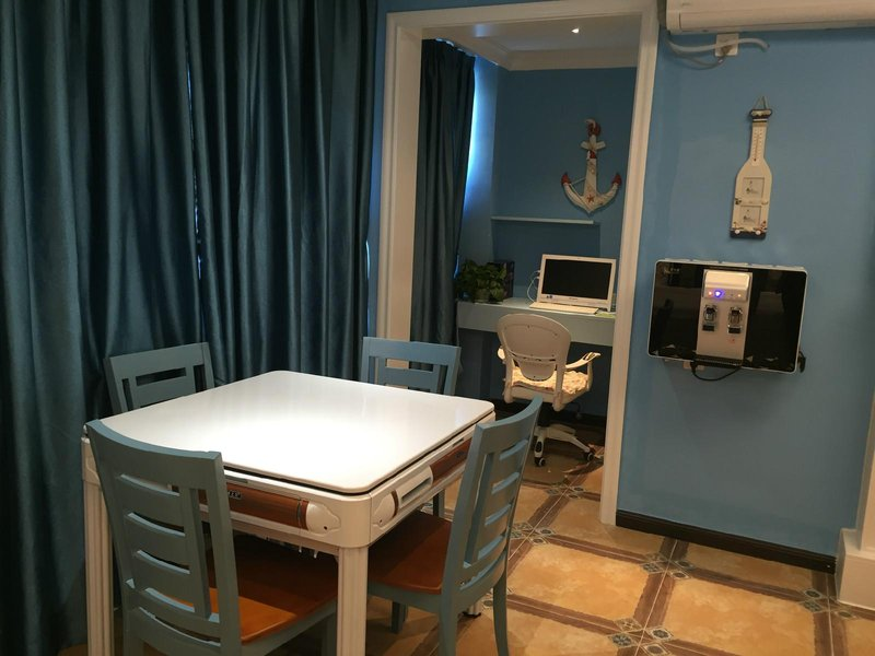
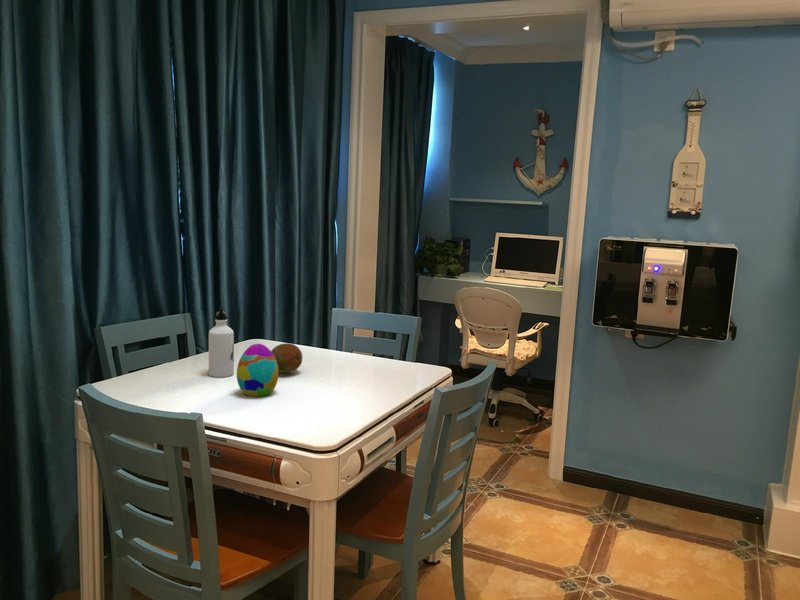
+ fruit [270,342,303,374]
+ decorative egg [236,343,279,397]
+ water bottle [208,307,235,378]
